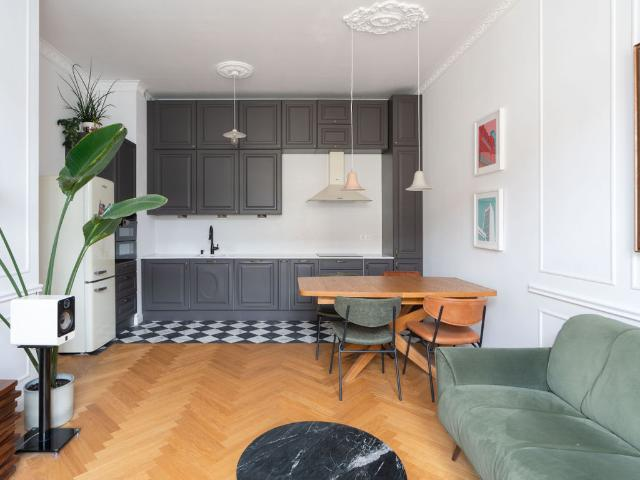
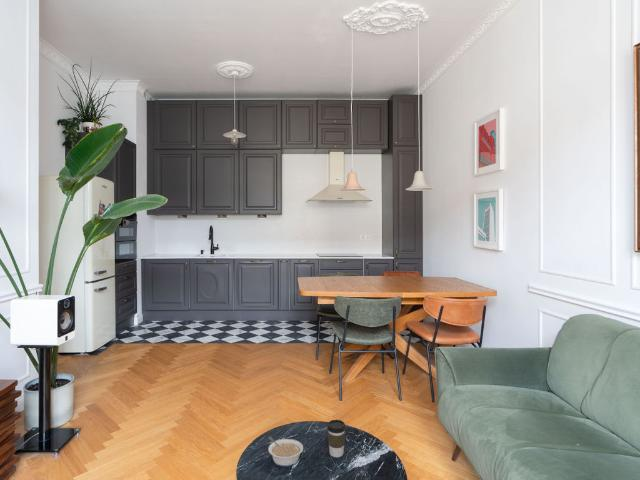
+ coffee cup [326,419,347,458]
+ legume [267,436,304,468]
